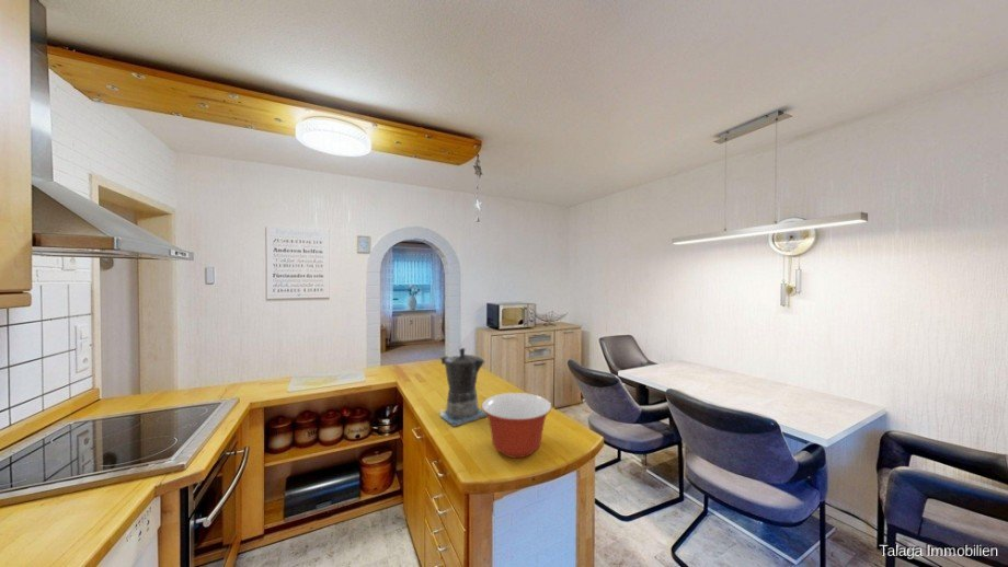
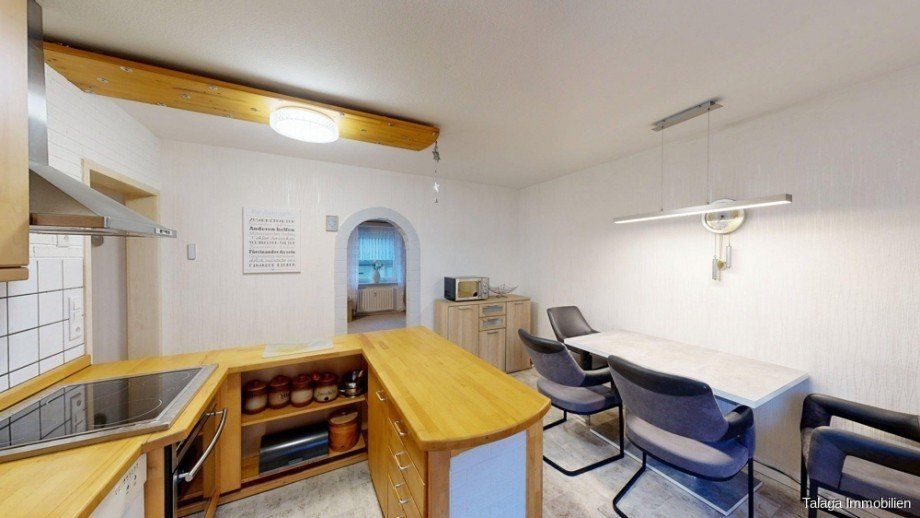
- coffee maker [437,347,488,428]
- mixing bowl [481,392,553,459]
